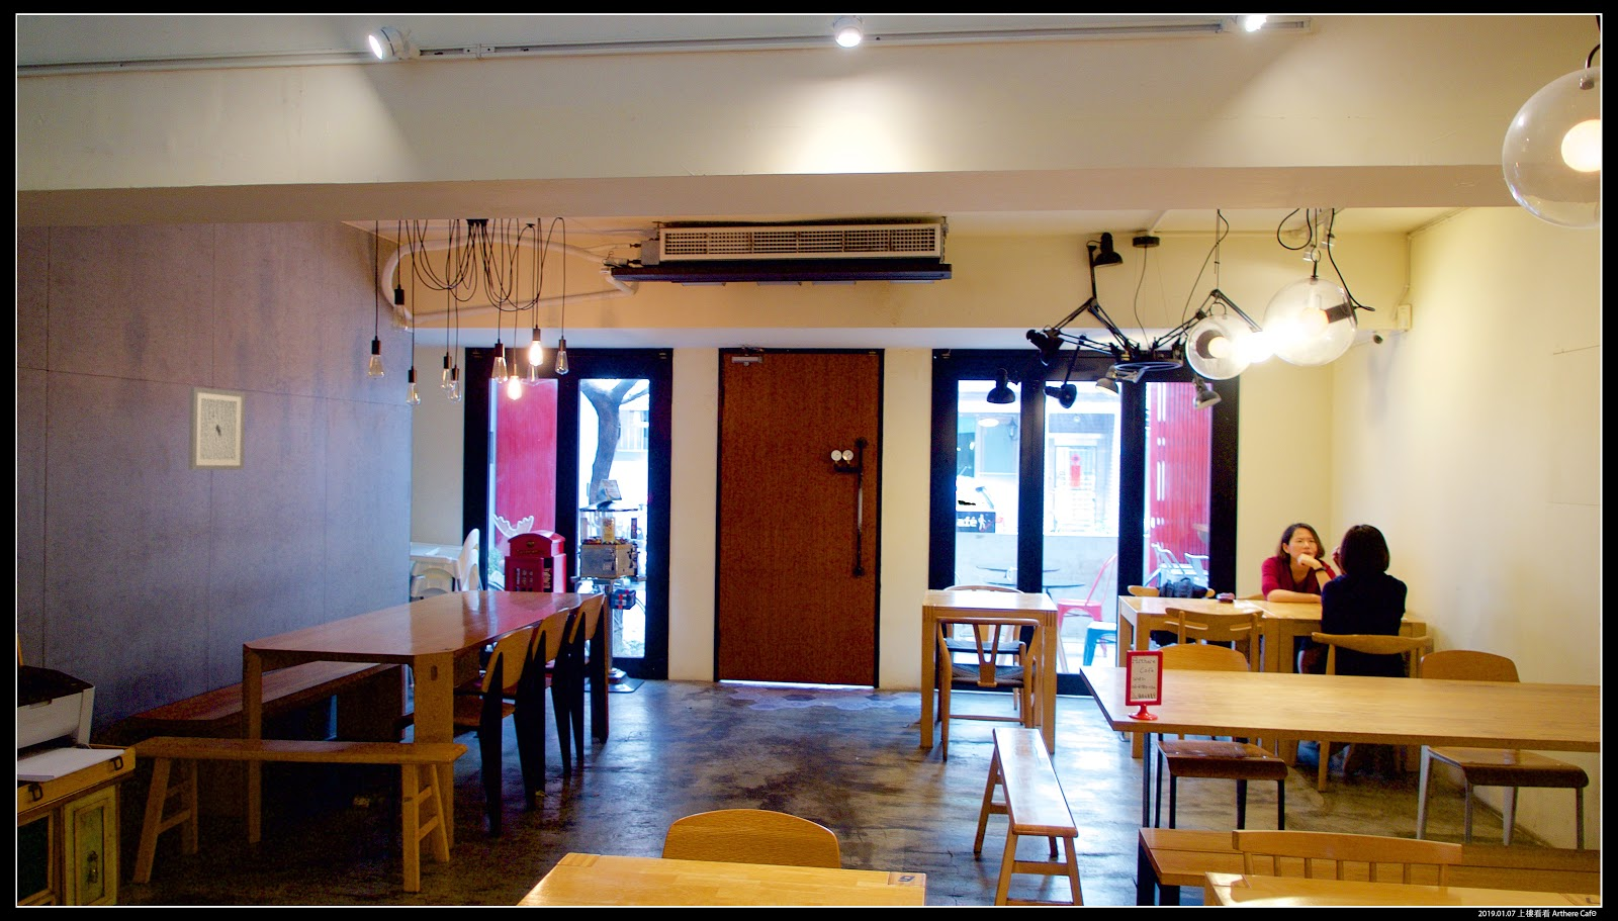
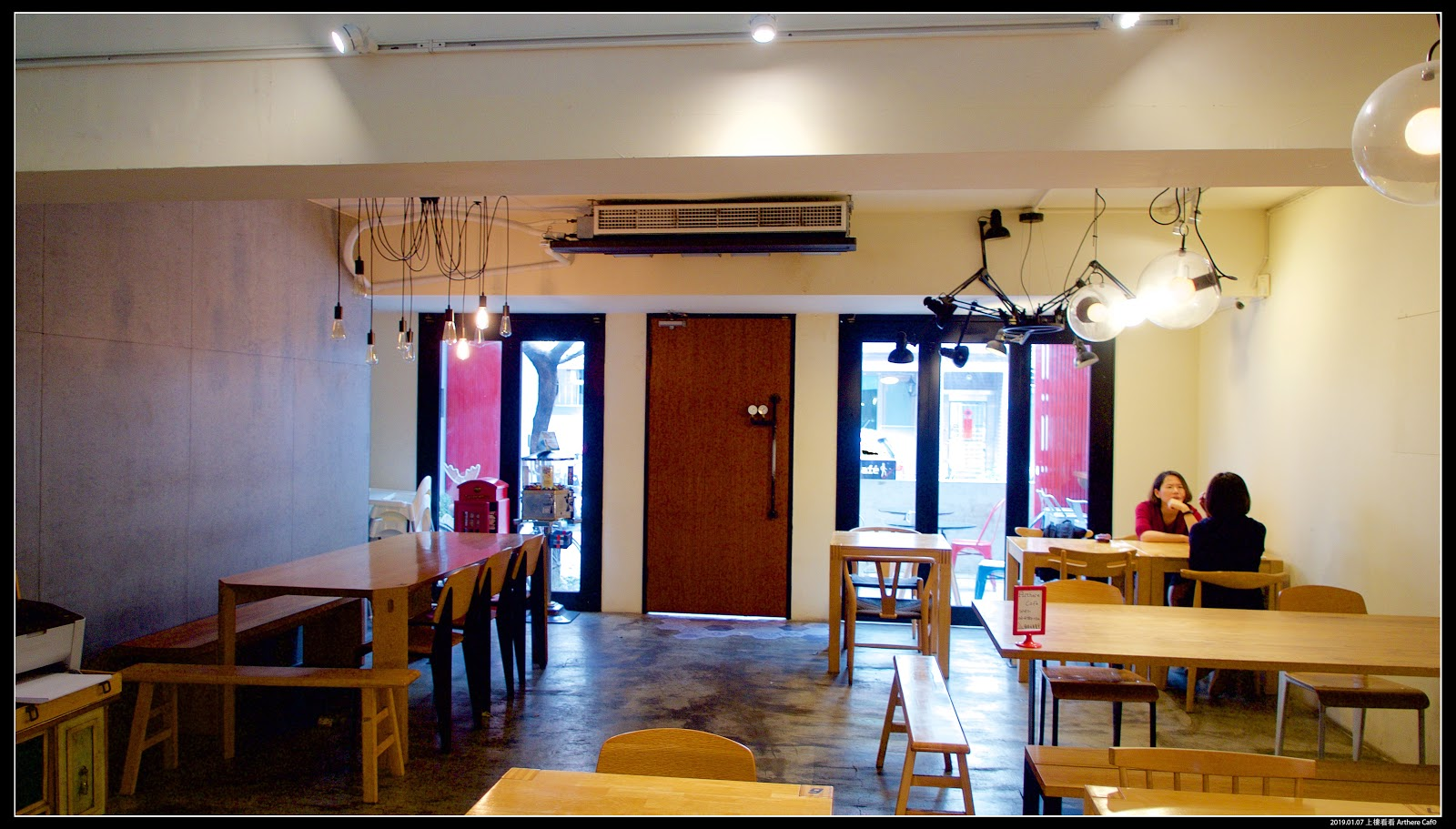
- wall art [187,387,247,471]
